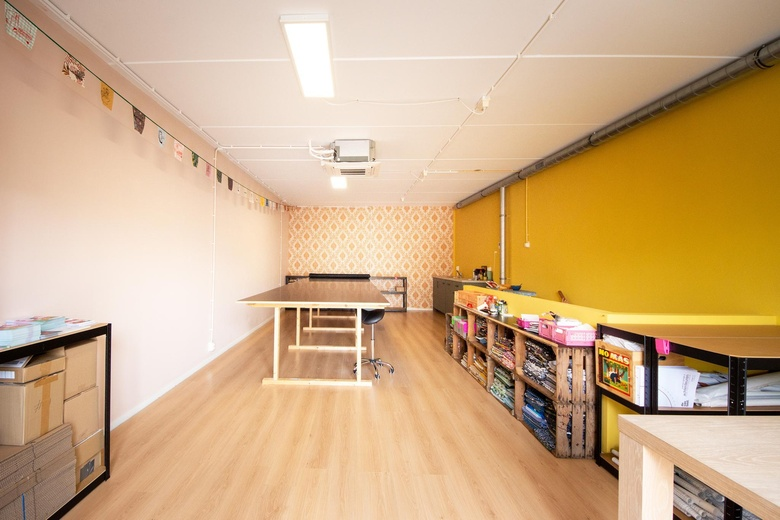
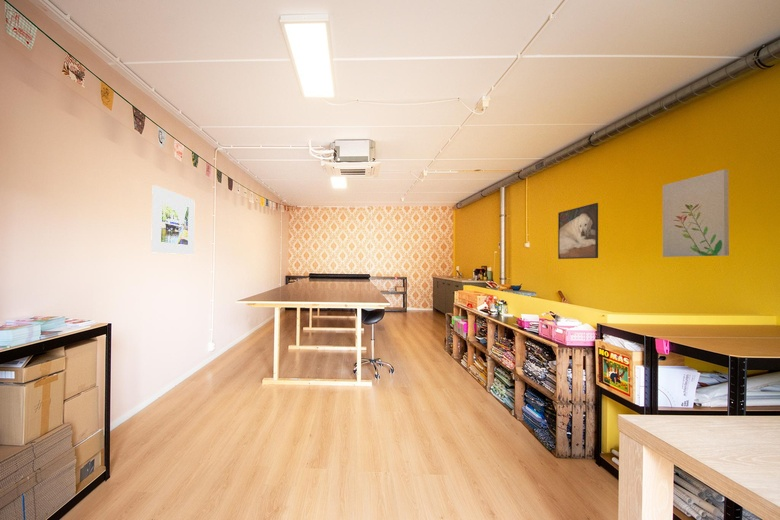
+ wall art [662,169,730,258]
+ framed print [150,184,196,255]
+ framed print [557,202,599,260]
